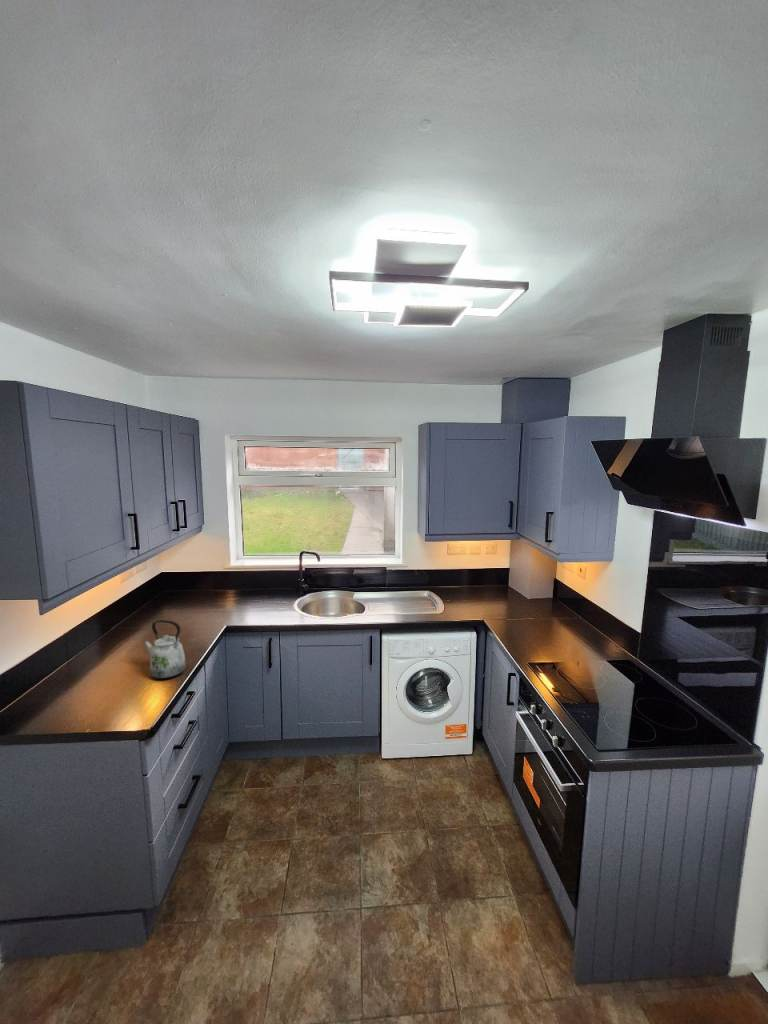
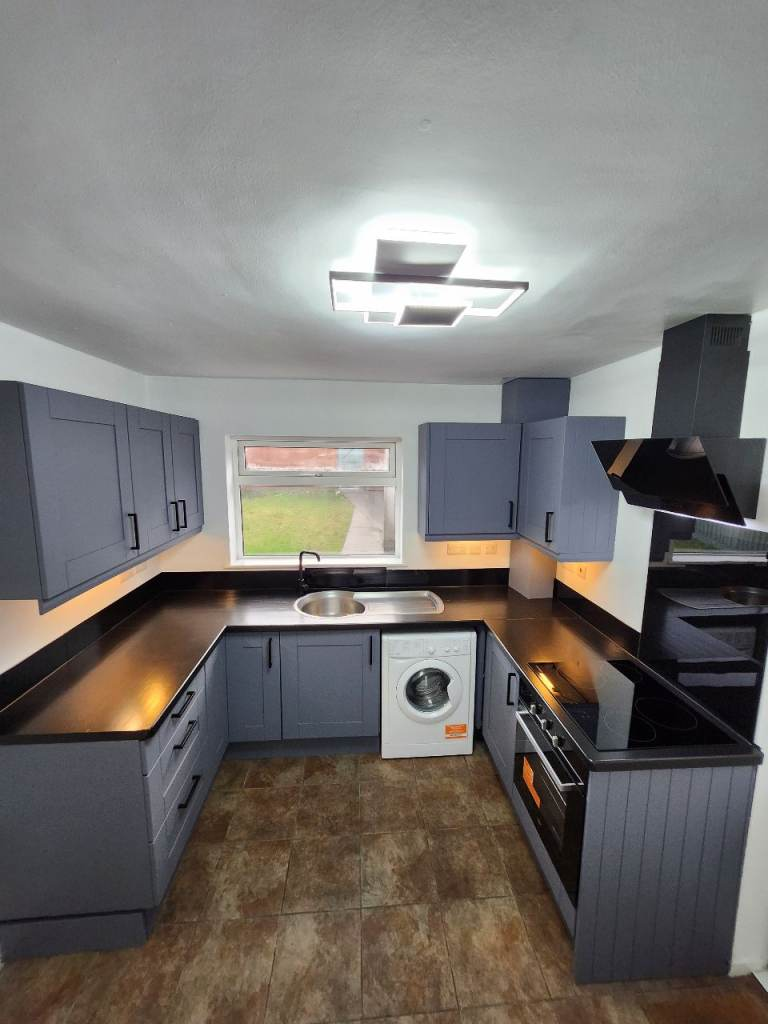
- kettle [143,619,187,680]
